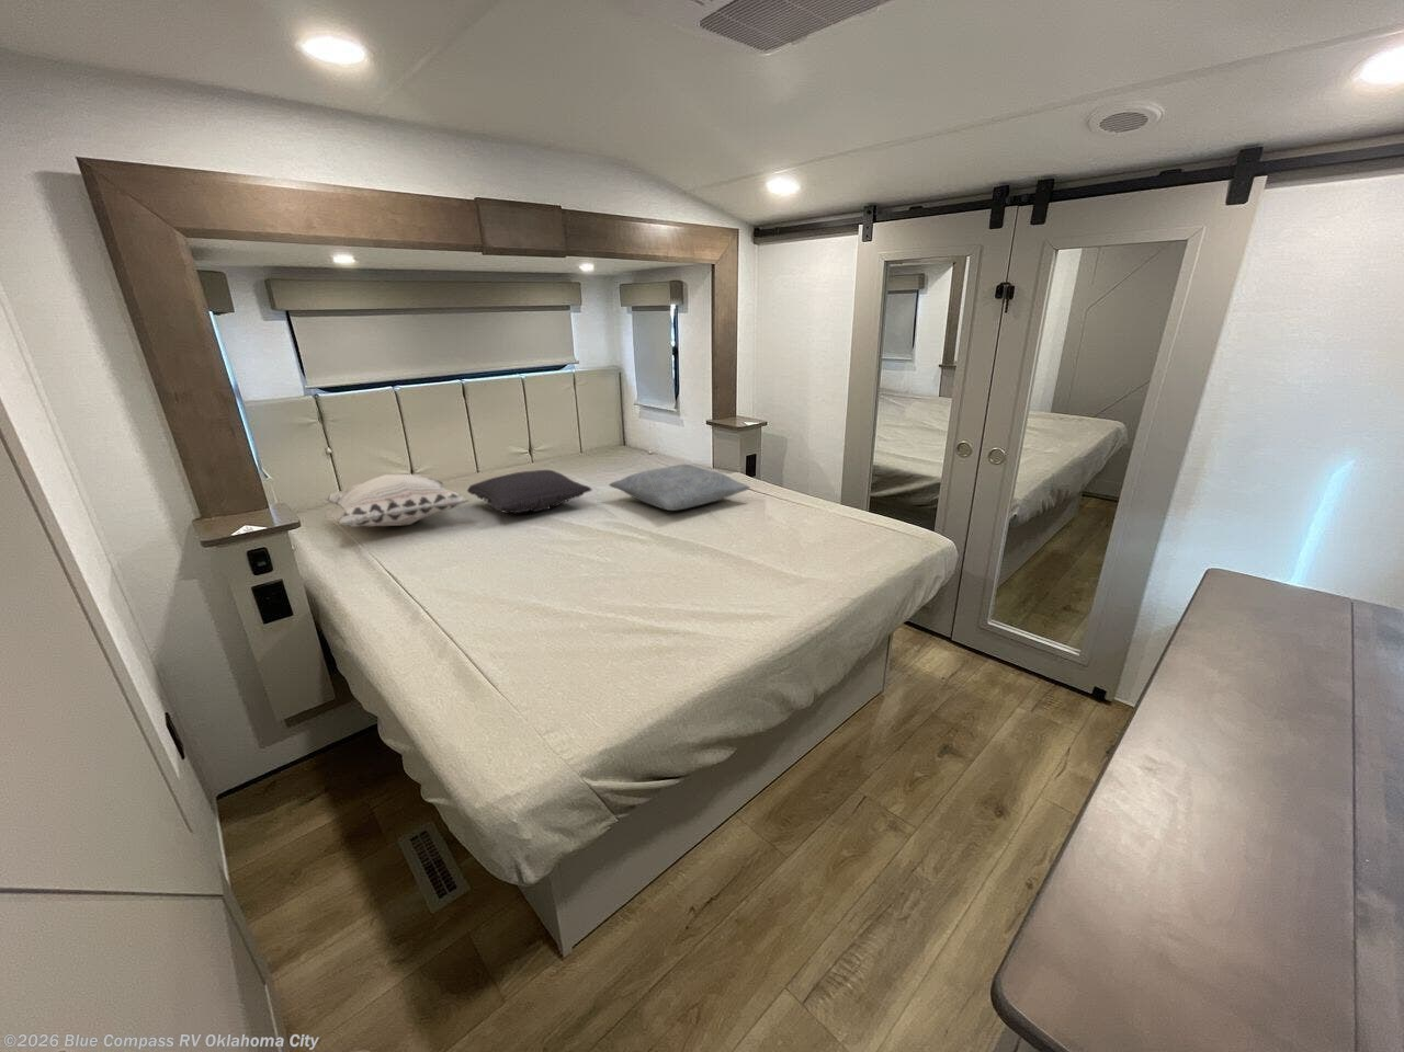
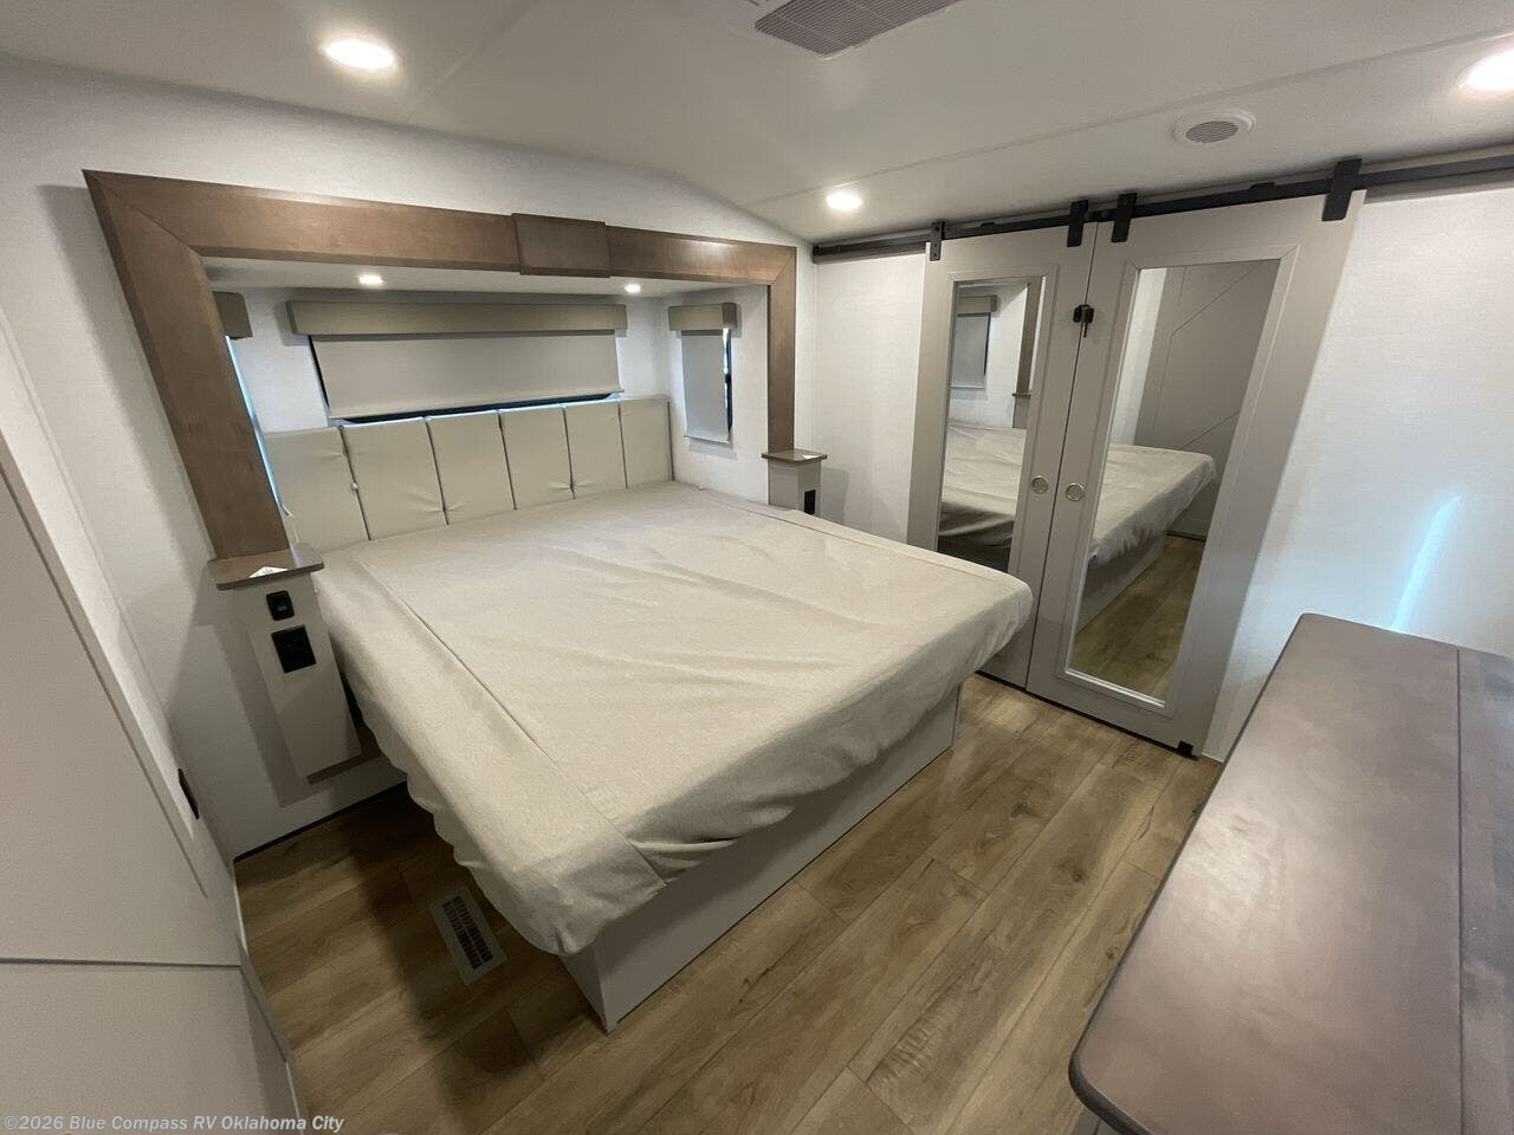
- decorative pillow [325,473,470,528]
- pillow [608,463,752,512]
- pillow [467,469,594,514]
